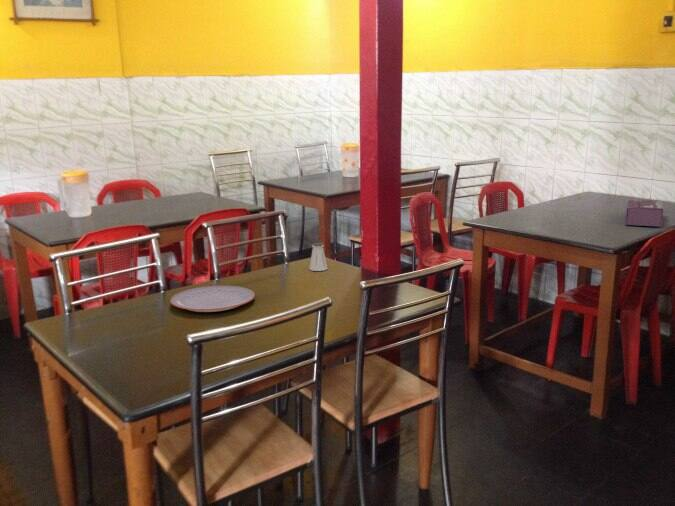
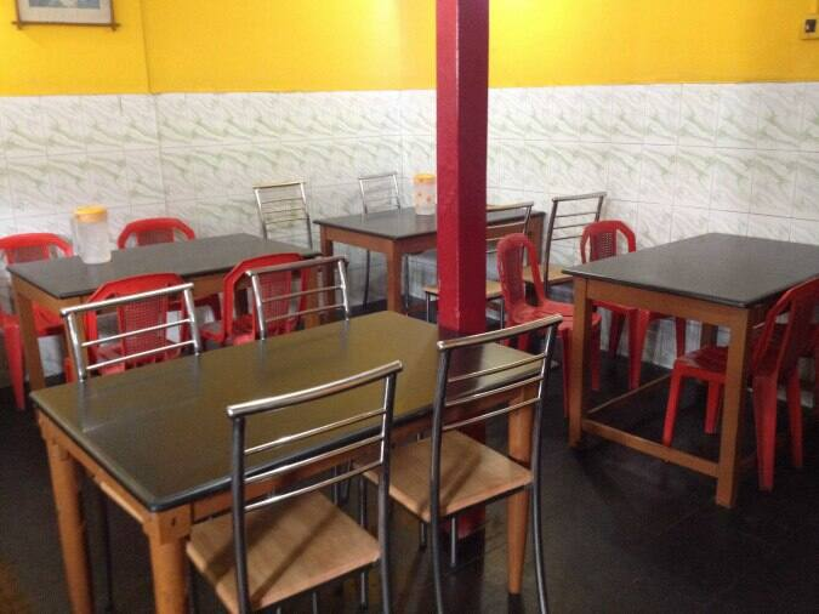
- plate [169,284,256,313]
- saltshaker [308,242,329,272]
- tissue box [624,199,665,227]
